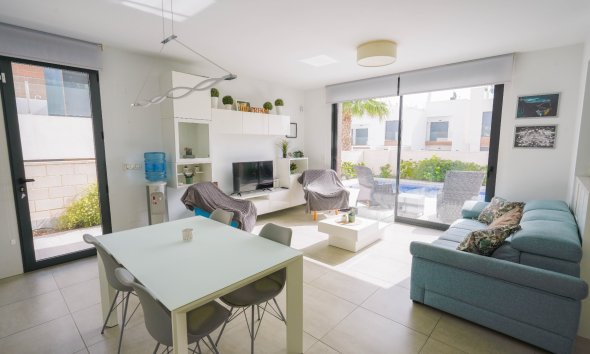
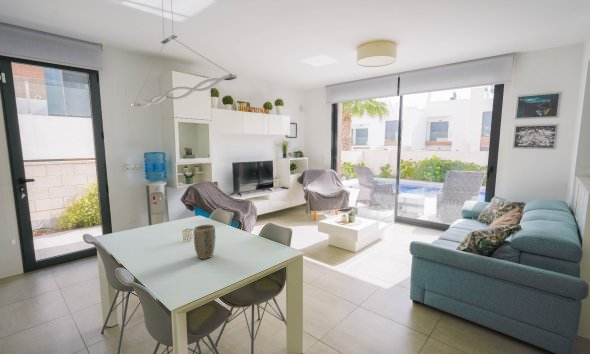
+ plant pot [193,224,216,260]
